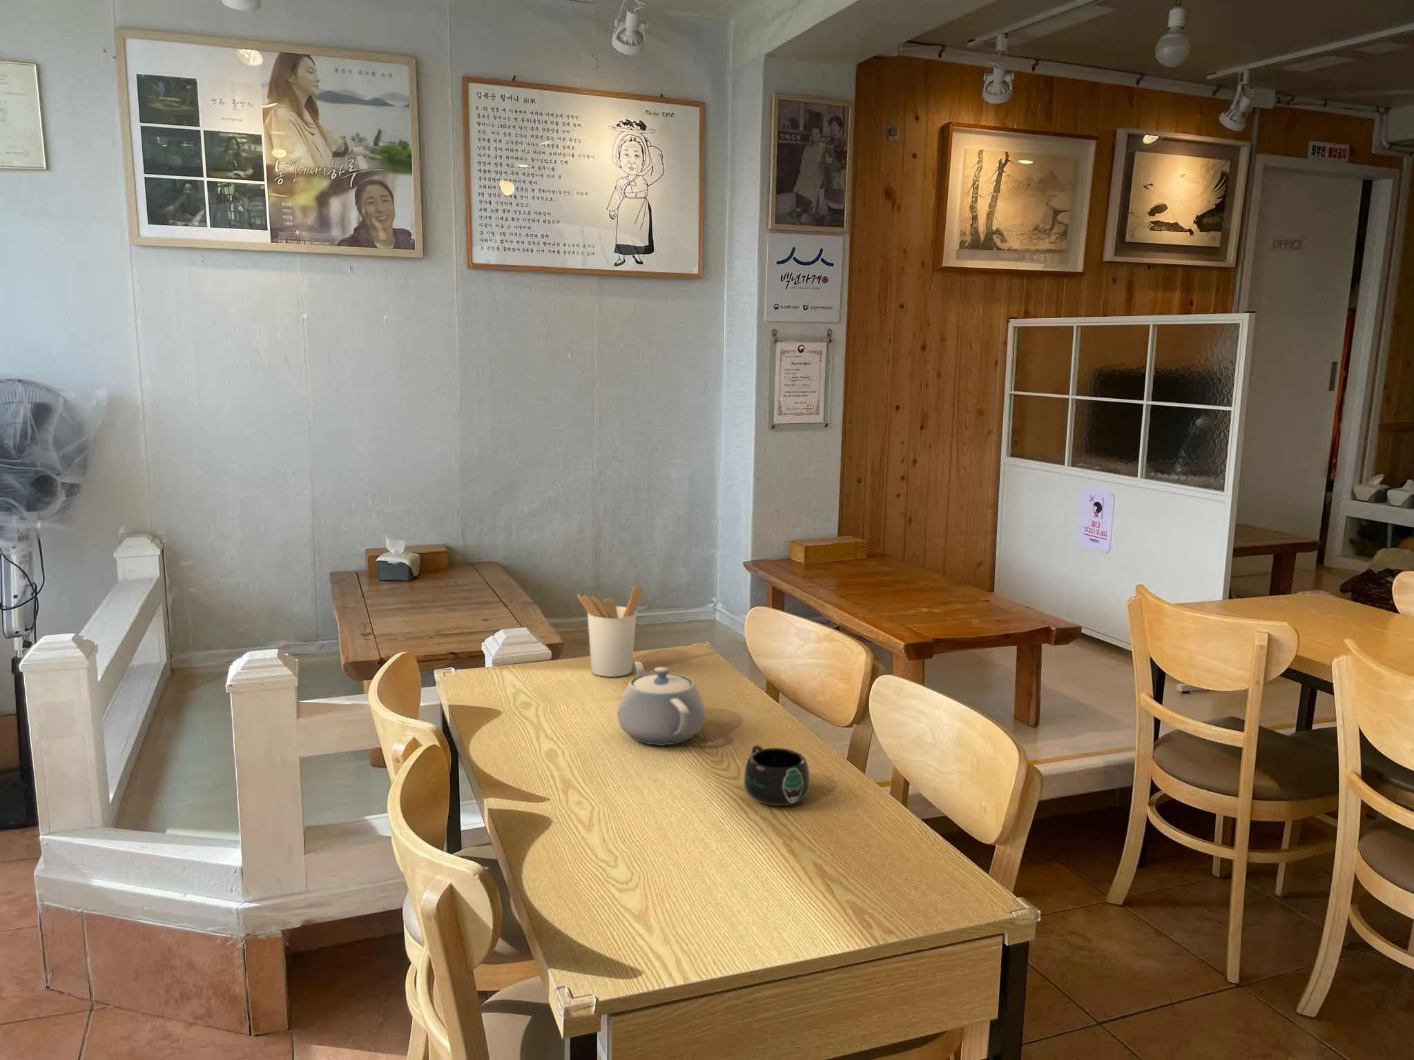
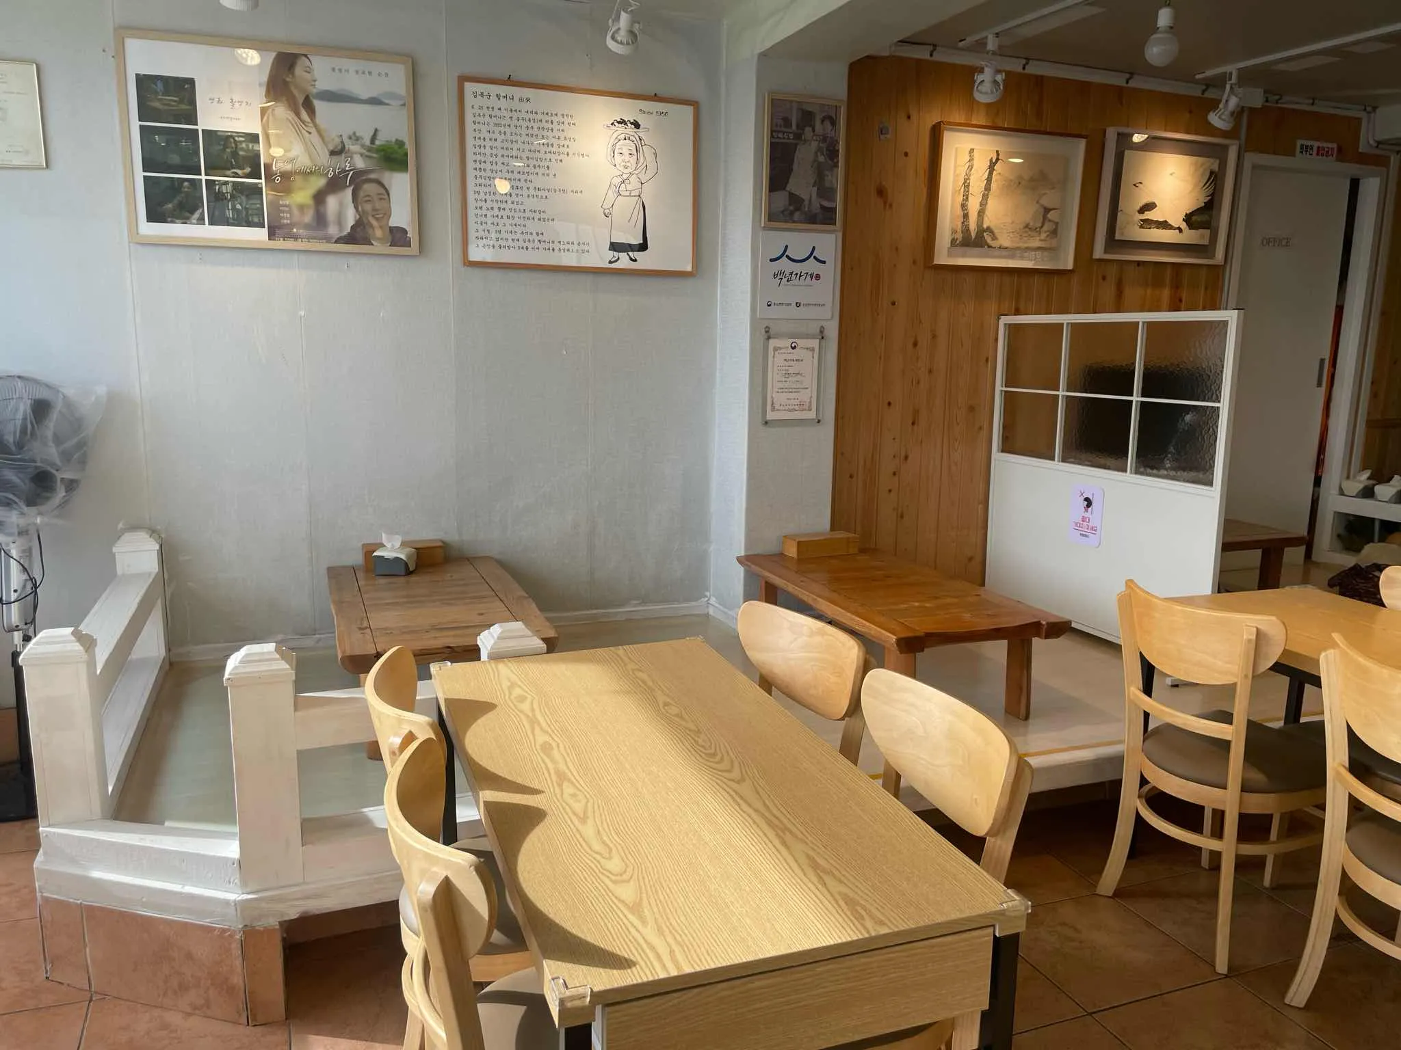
- utensil holder [577,586,644,678]
- teapot [617,660,706,746]
- mug [743,745,811,806]
